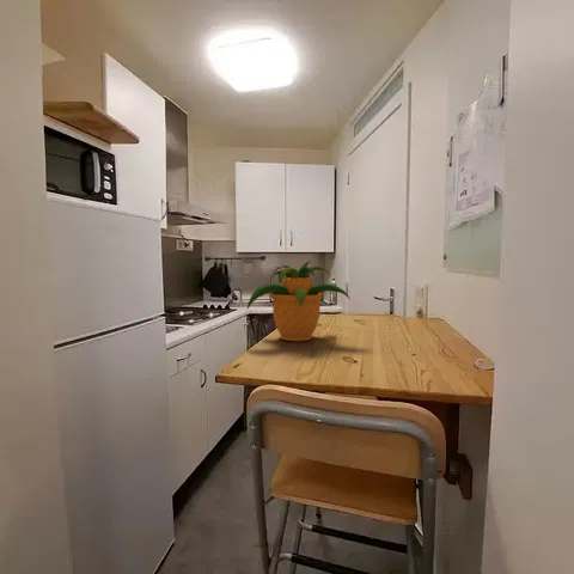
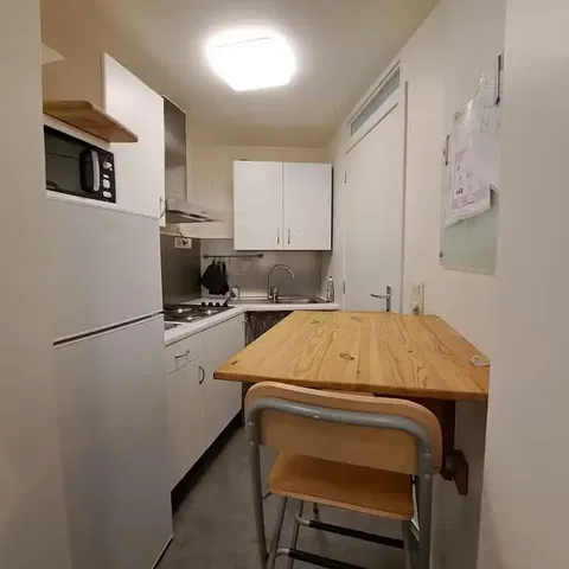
- potted plant [245,259,352,342]
